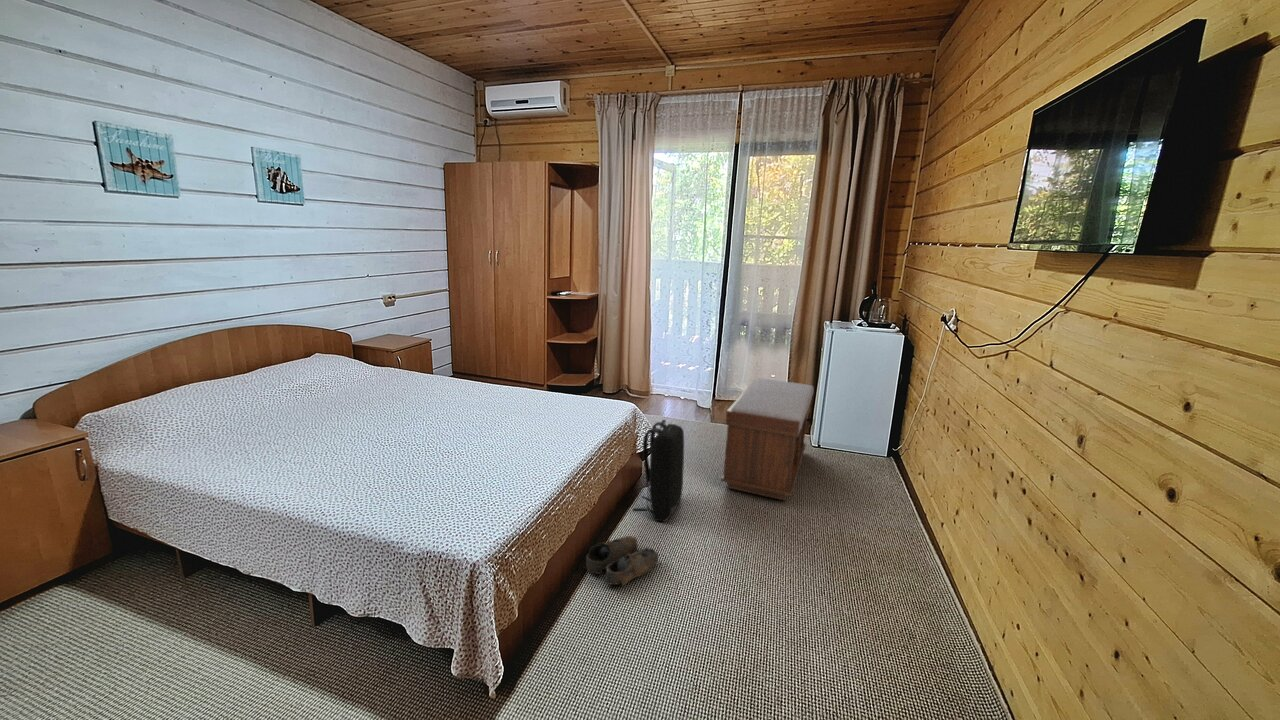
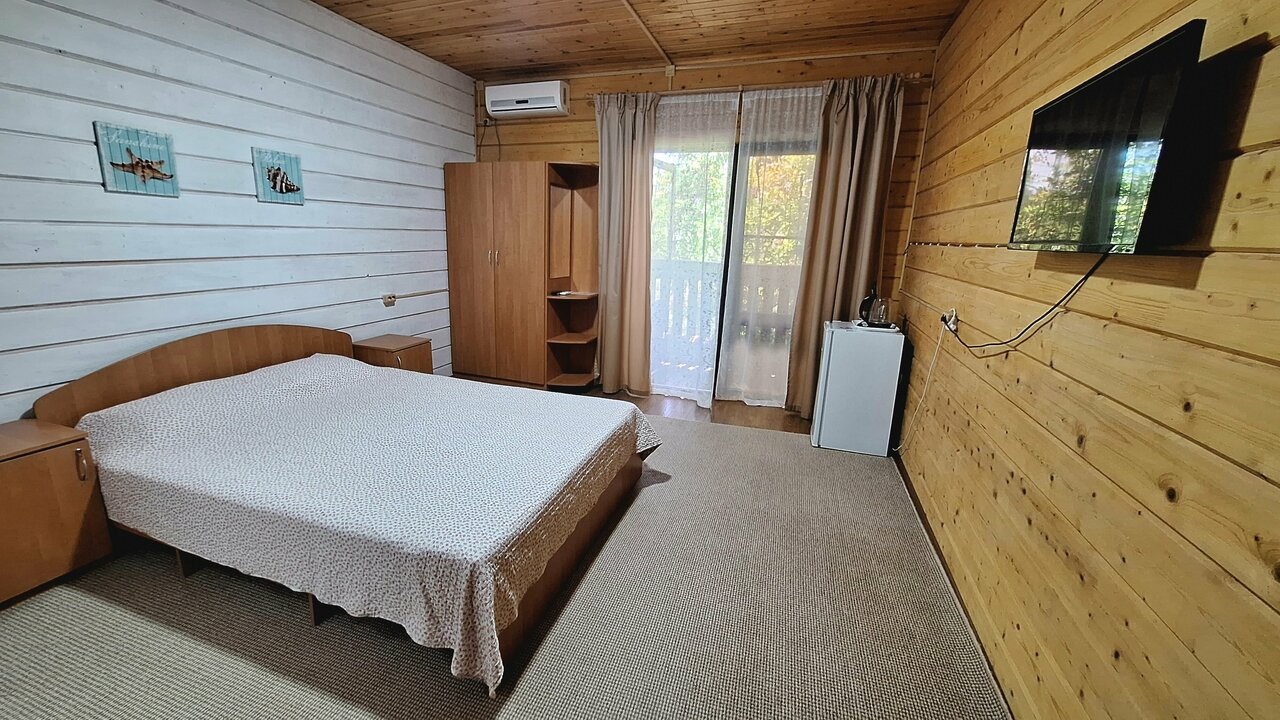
- shoe [585,535,662,587]
- backpack [632,418,685,523]
- bench [720,377,815,501]
